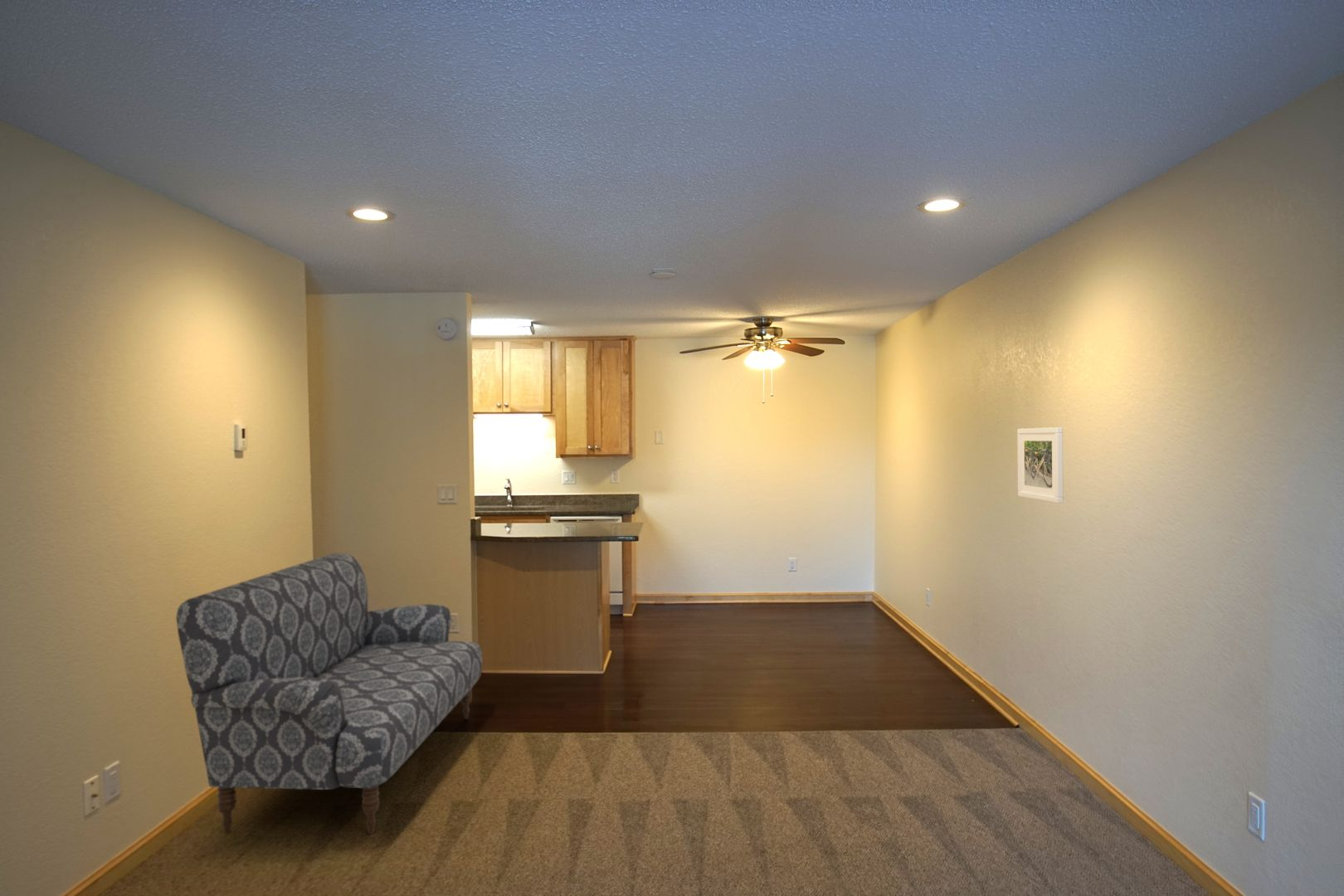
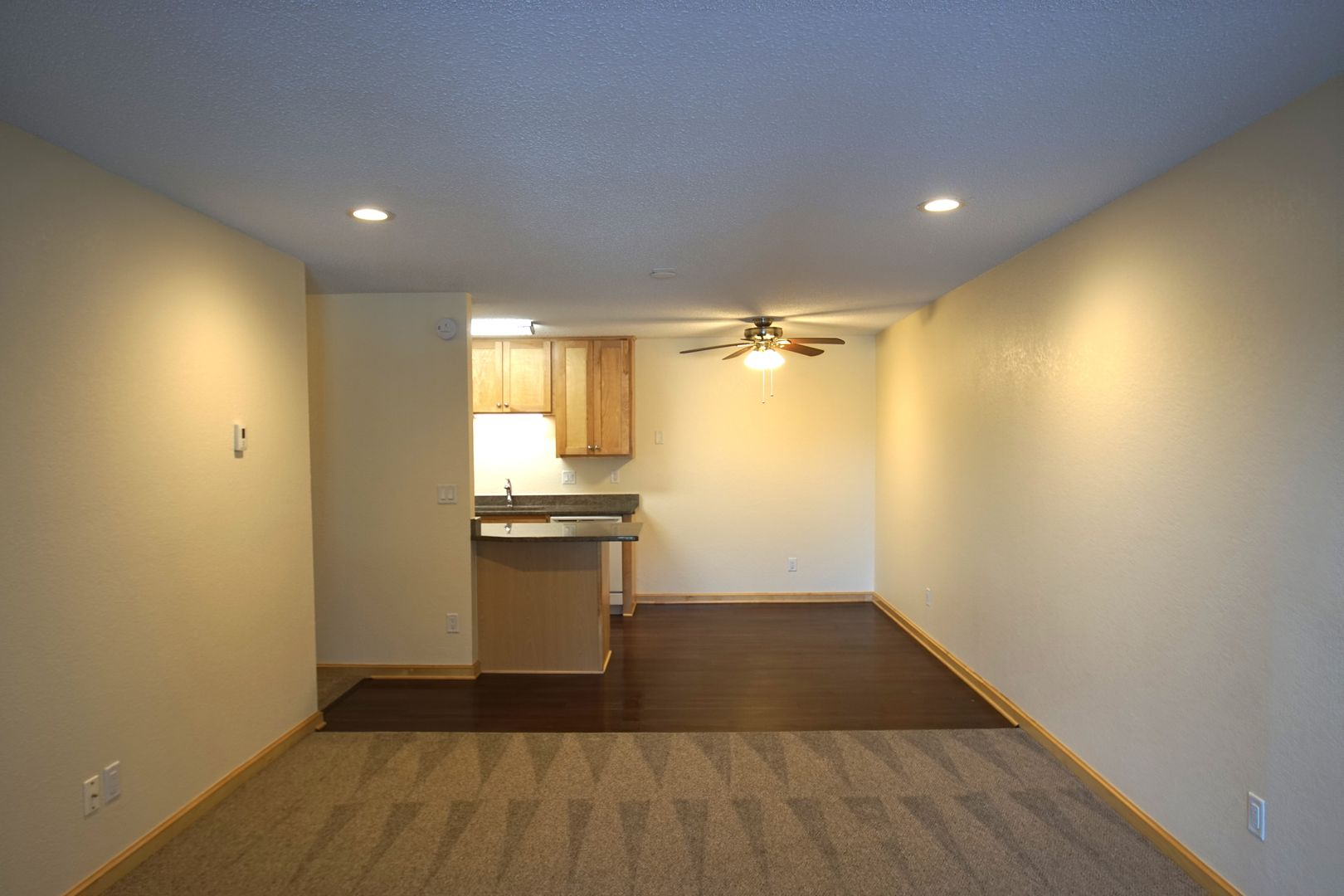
- sofa [175,553,483,835]
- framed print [1017,426,1064,504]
